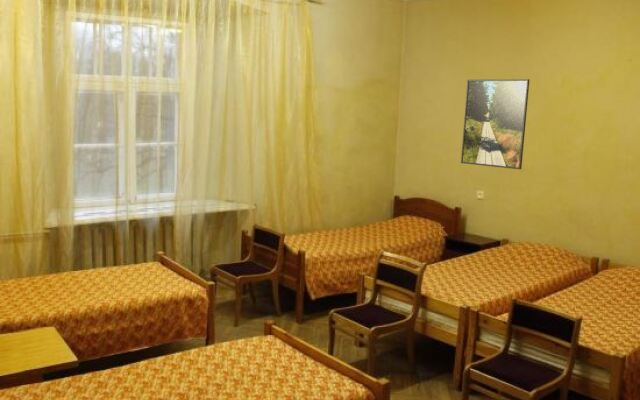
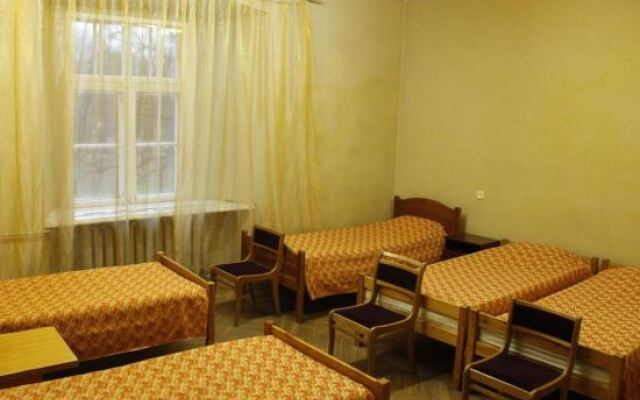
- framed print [460,78,530,170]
